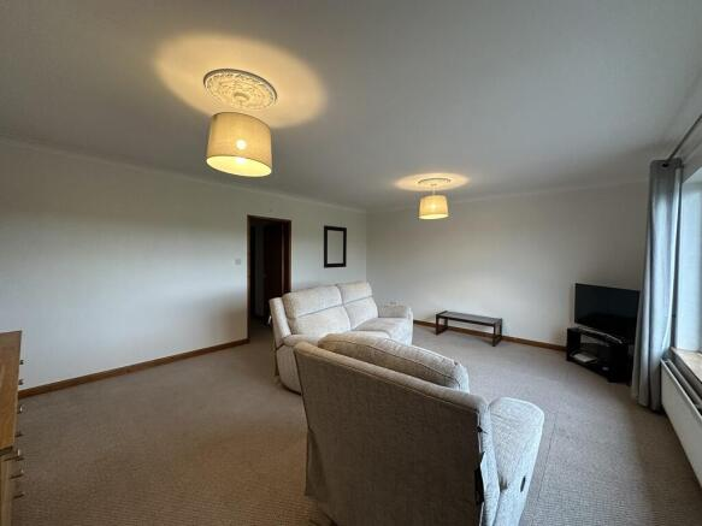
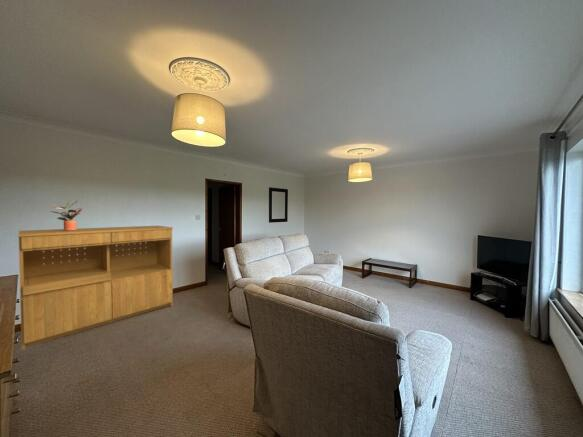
+ bookcase [17,225,174,350]
+ potted plant [49,199,84,230]
